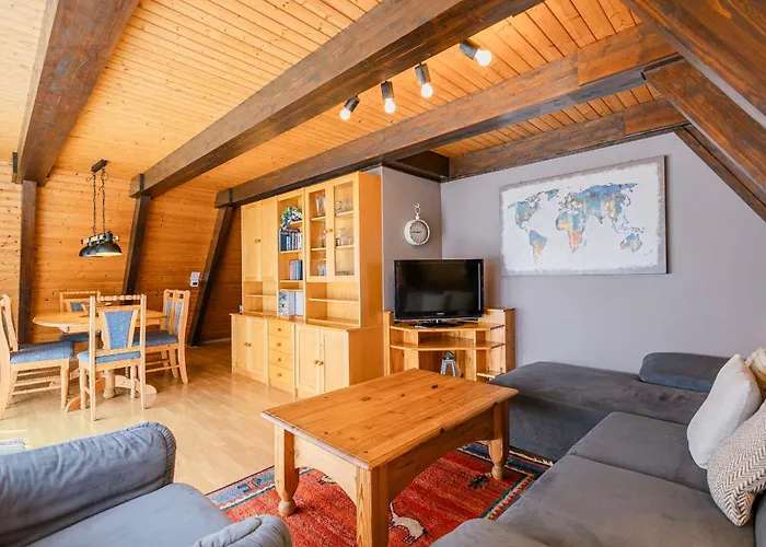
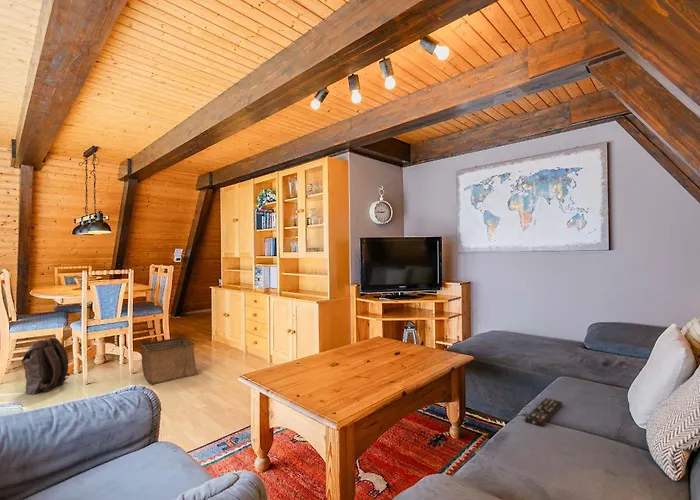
+ storage bin [139,337,198,386]
+ remote control [524,397,563,428]
+ backpack [21,337,71,395]
